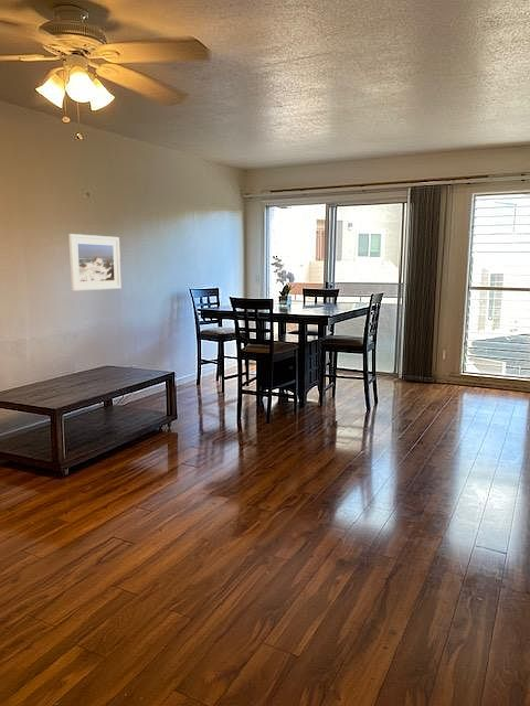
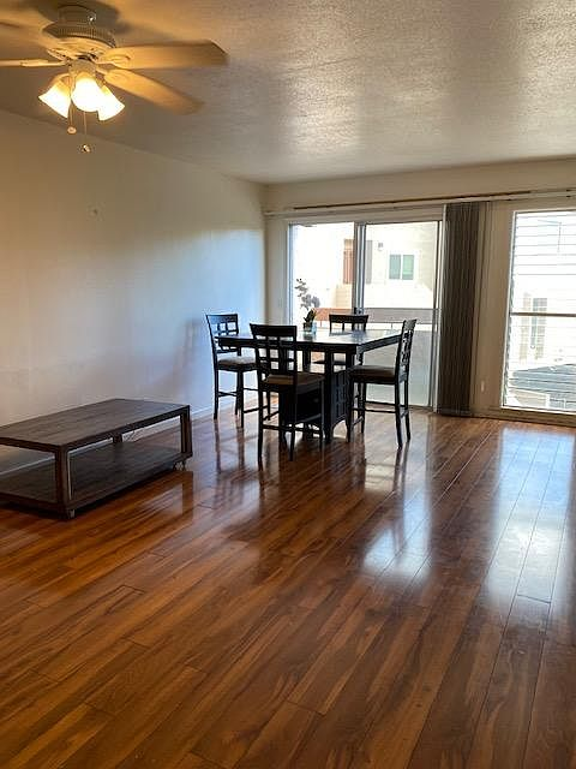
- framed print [67,233,121,292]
